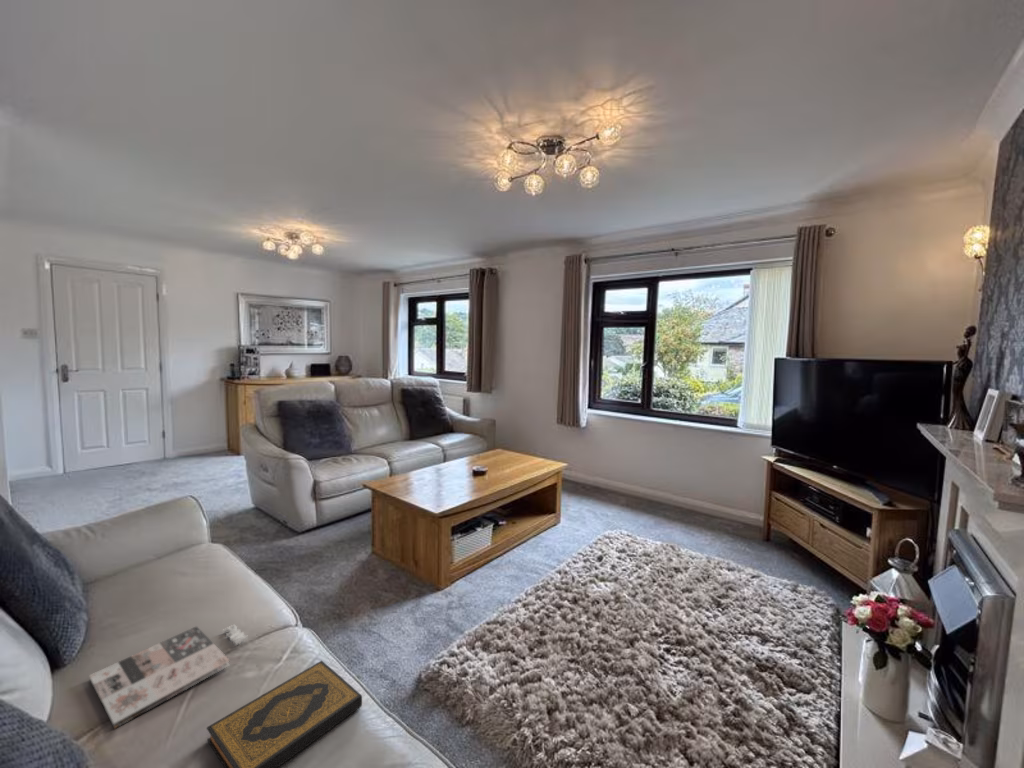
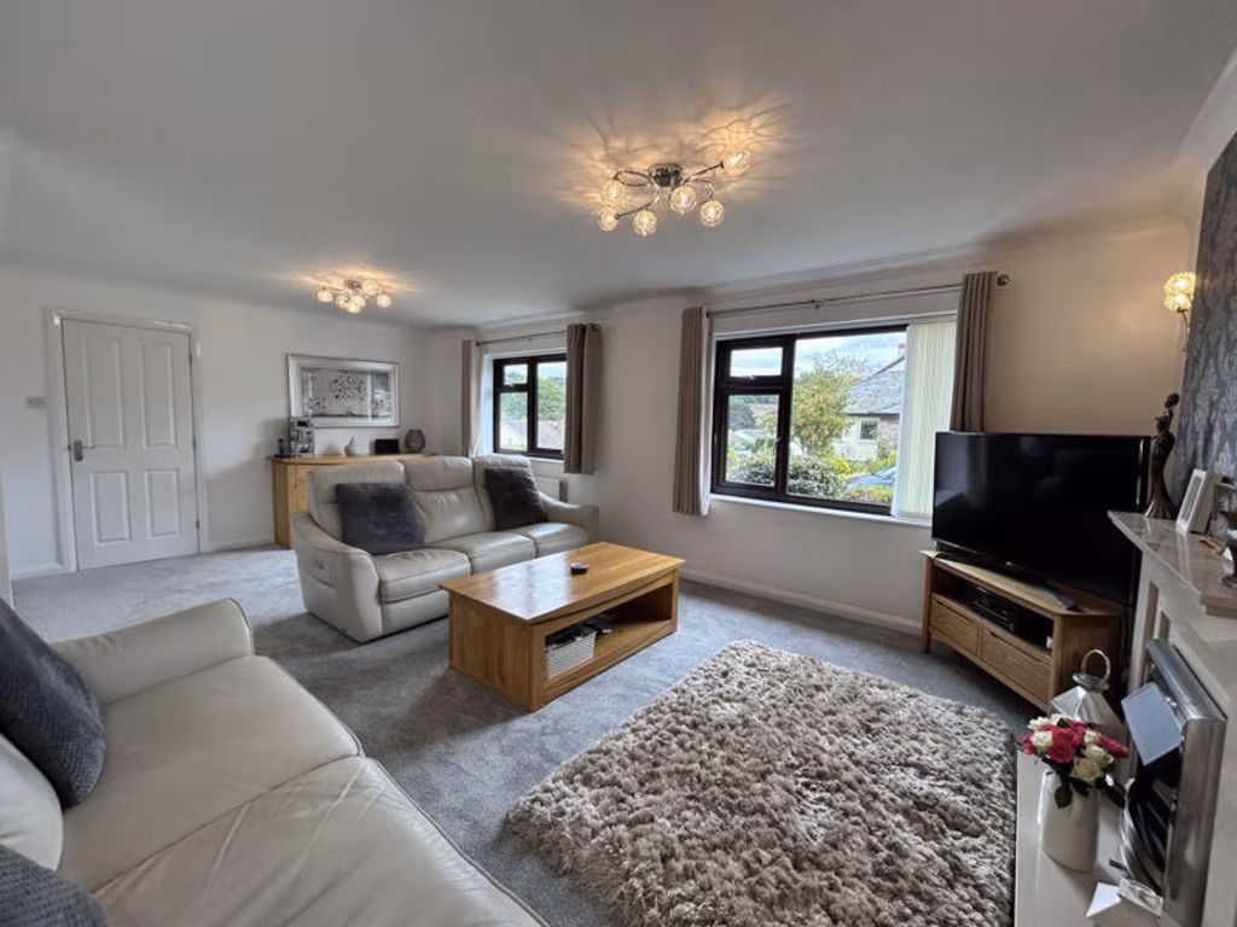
- magazine [88,624,249,730]
- hardback book [206,660,363,768]
